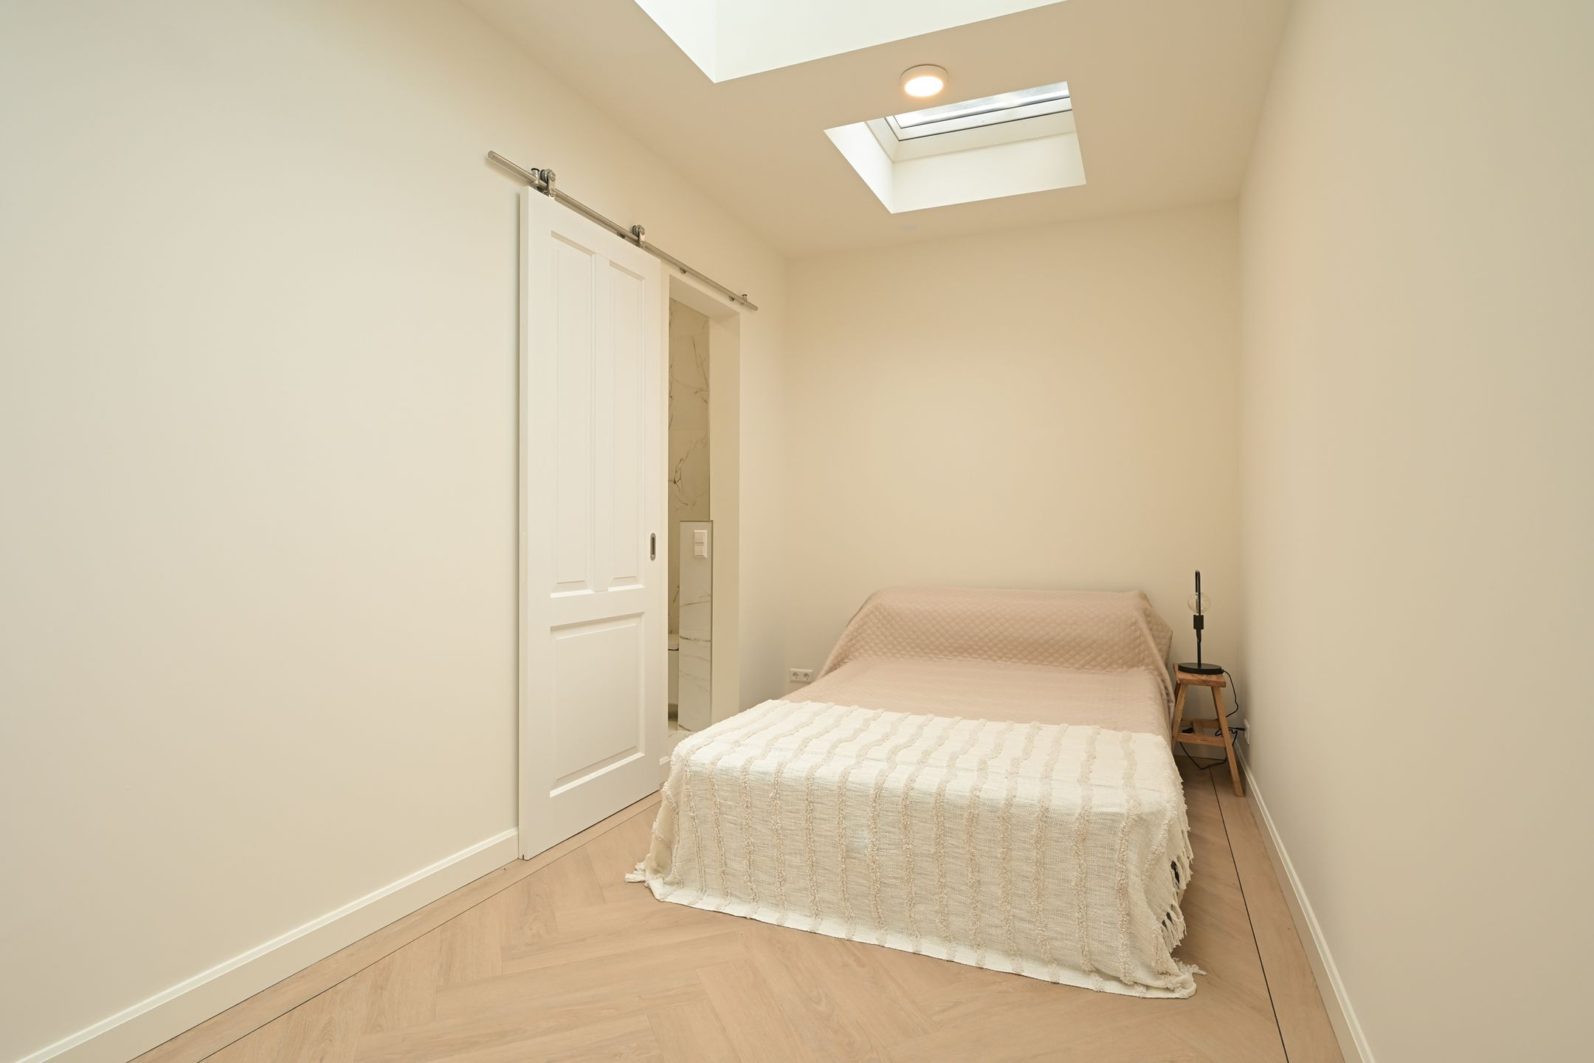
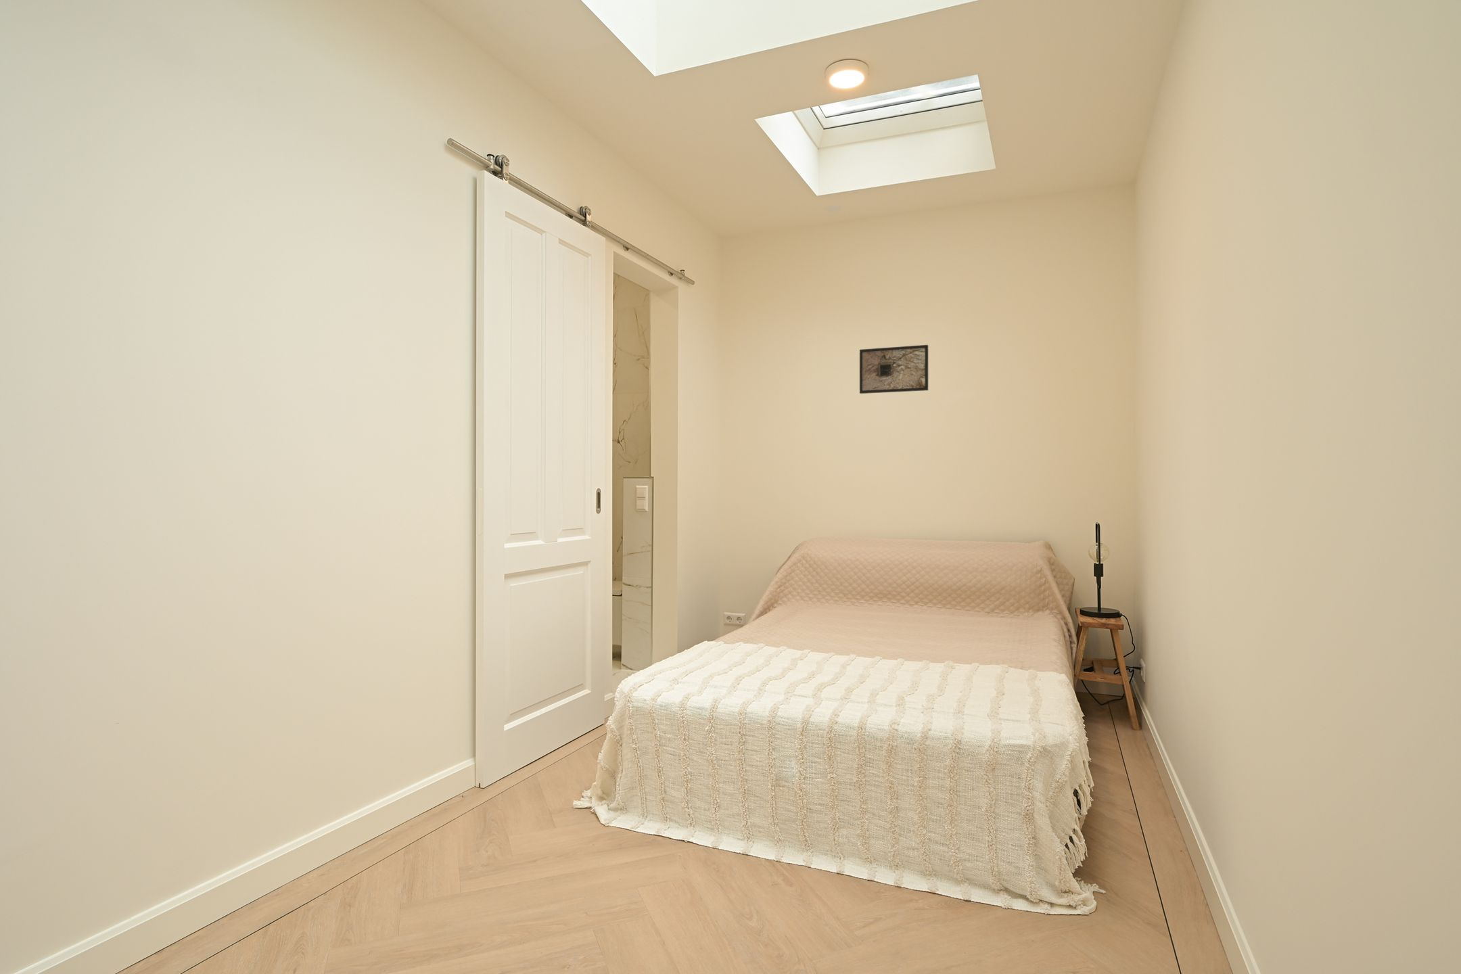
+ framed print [859,345,928,395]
